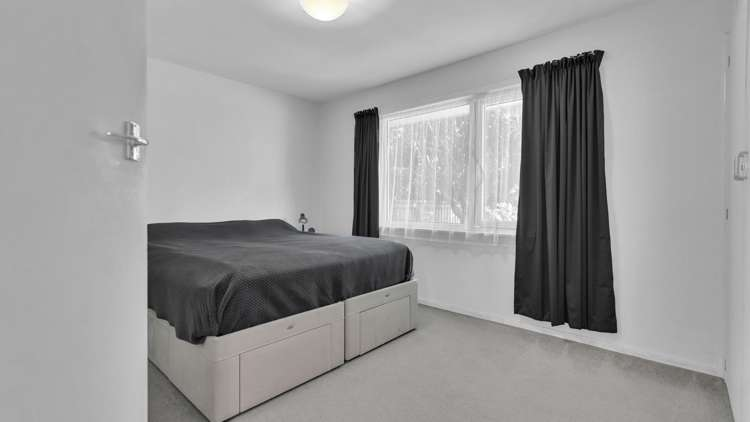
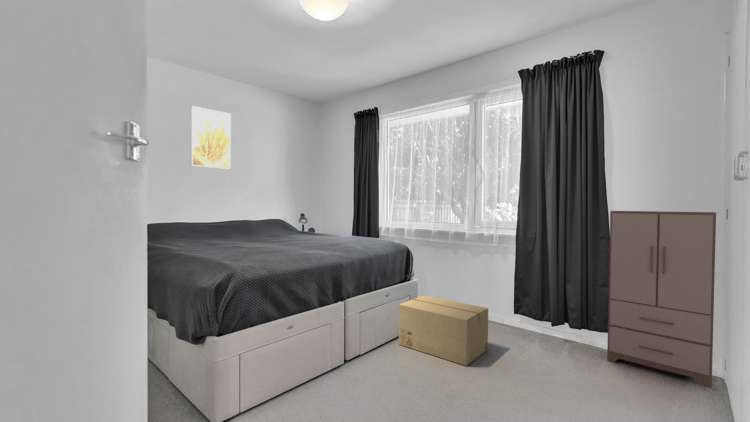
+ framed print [190,105,232,170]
+ cabinet [606,210,717,389]
+ cardboard box [398,295,489,367]
